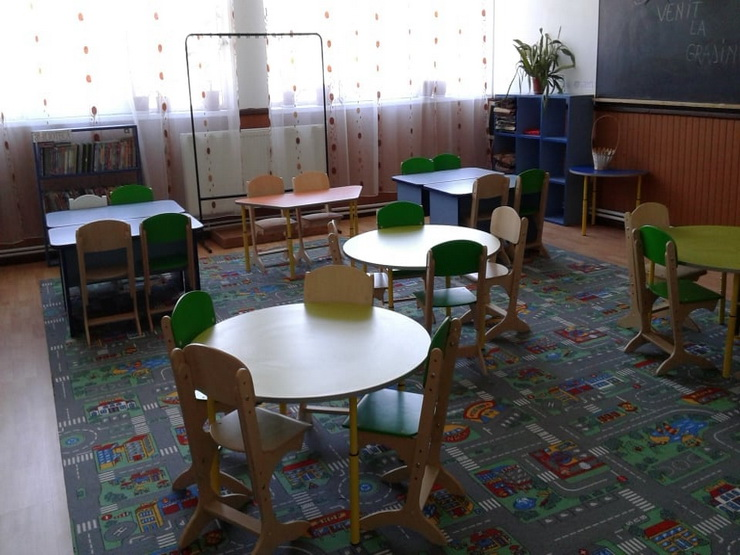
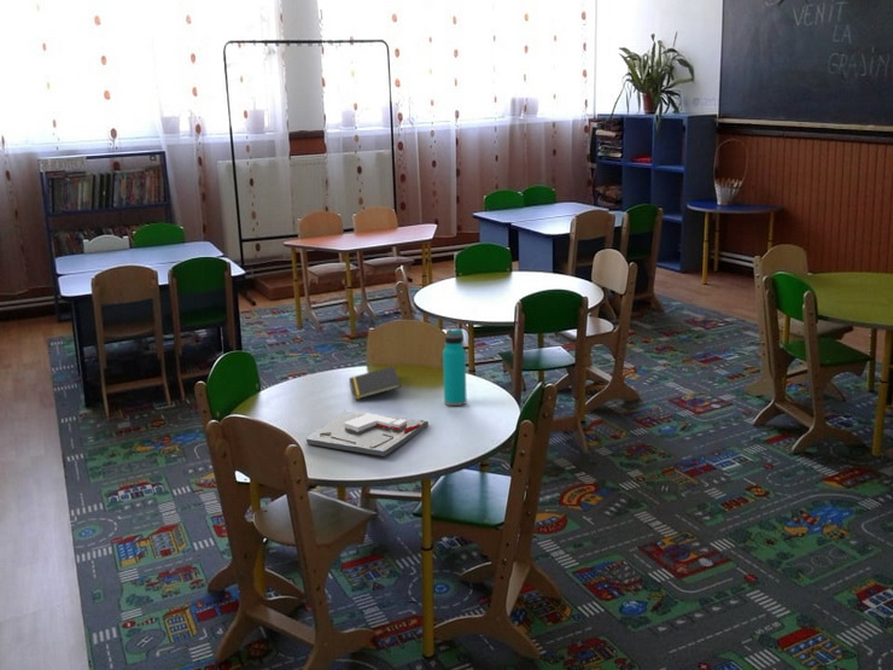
+ board game [305,409,430,458]
+ notepad [348,365,402,401]
+ water bottle [442,328,468,407]
